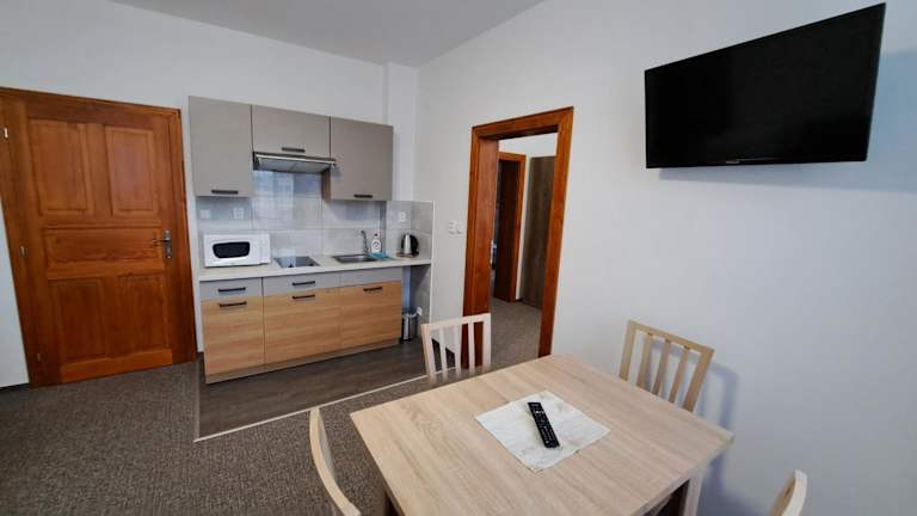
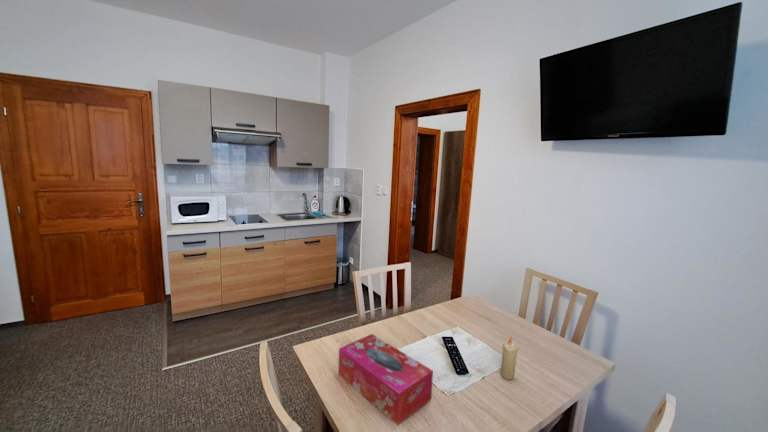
+ candle [500,337,519,380]
+ tissue box [338,333,434,426]
